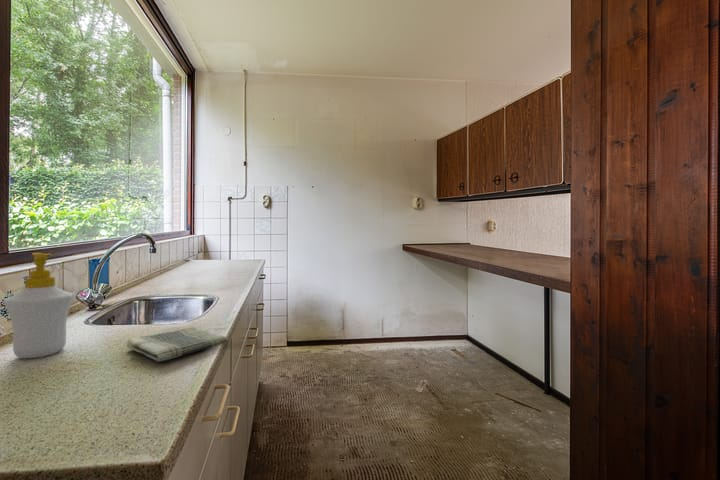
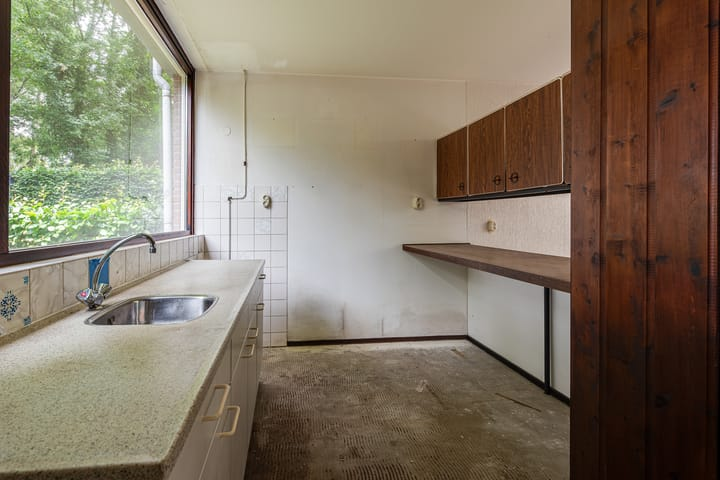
- soap bottle [2,252,75,359]
- dish towel [126,326,229,363]
